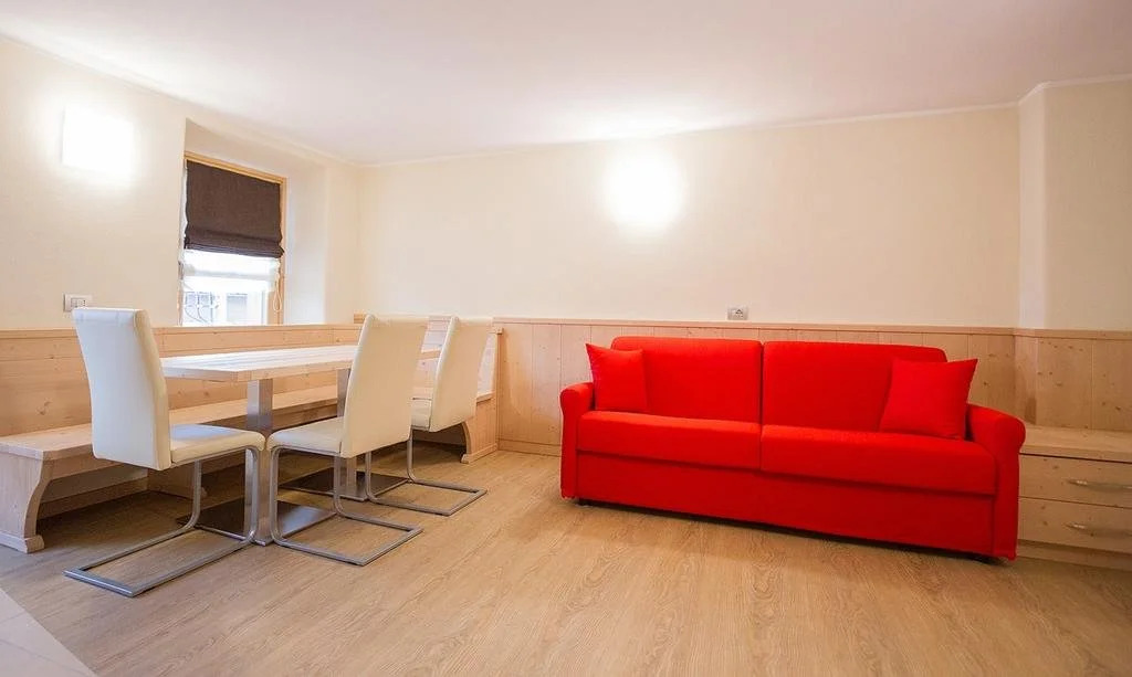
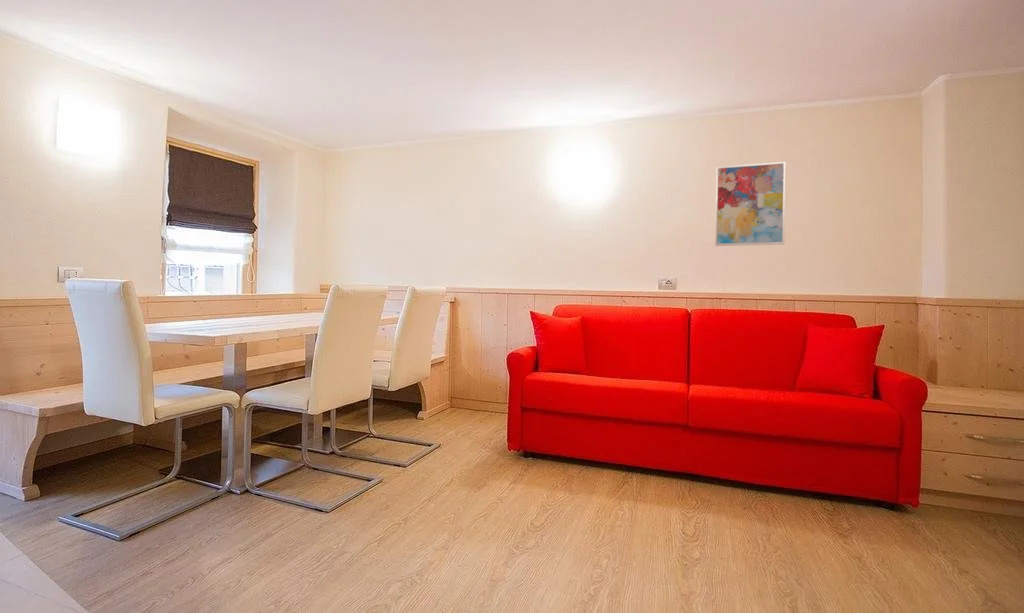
+ wall art [714,161,787,247]
